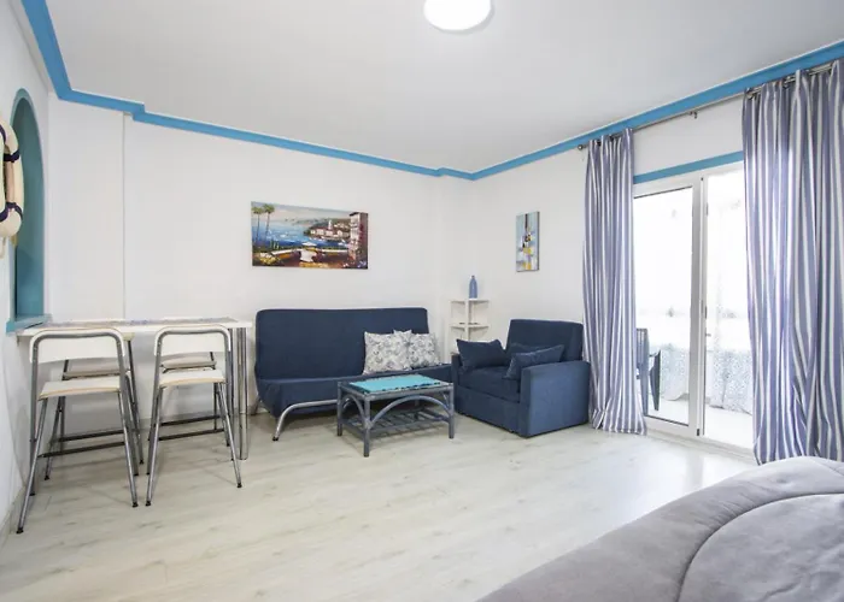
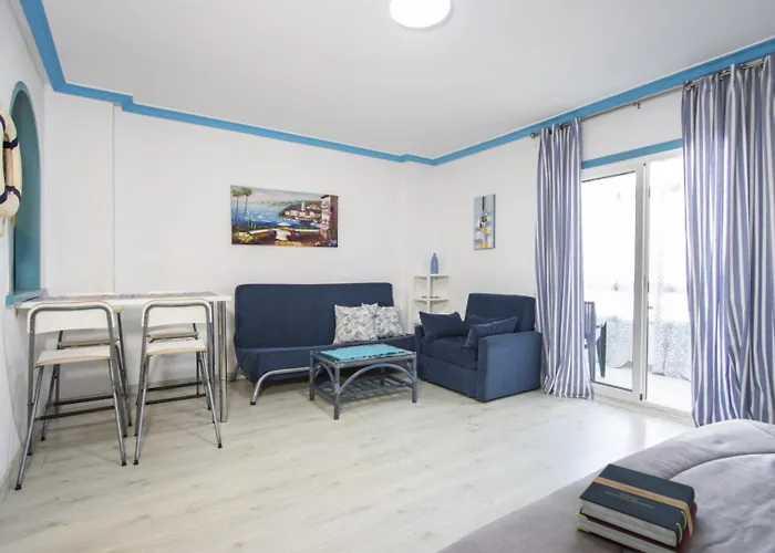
+ hardback book [575,462,699,553]
